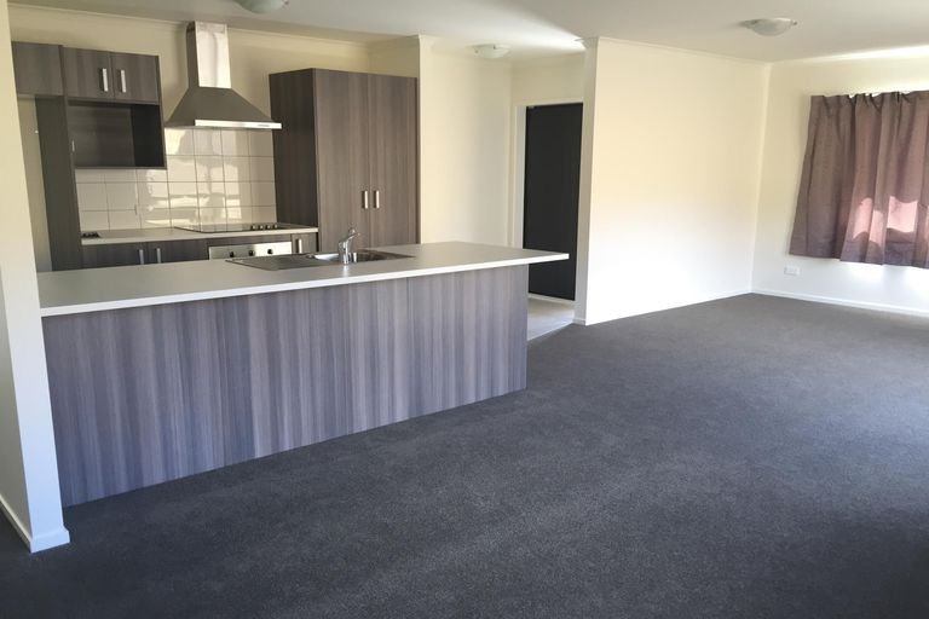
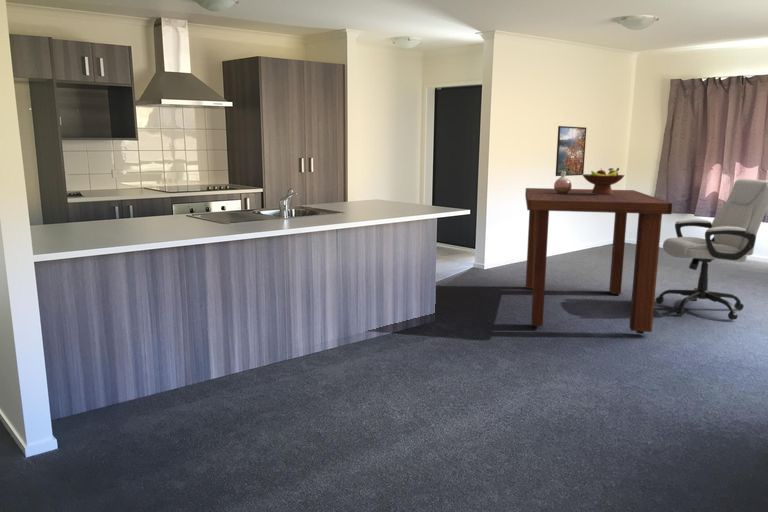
+ fruit bowl [581,167,626,195]
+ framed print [555,125,587,177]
+ chair [655,178,768,321]
+ dining table [524,187,673,335]
+ vase [553,171,573,194]
